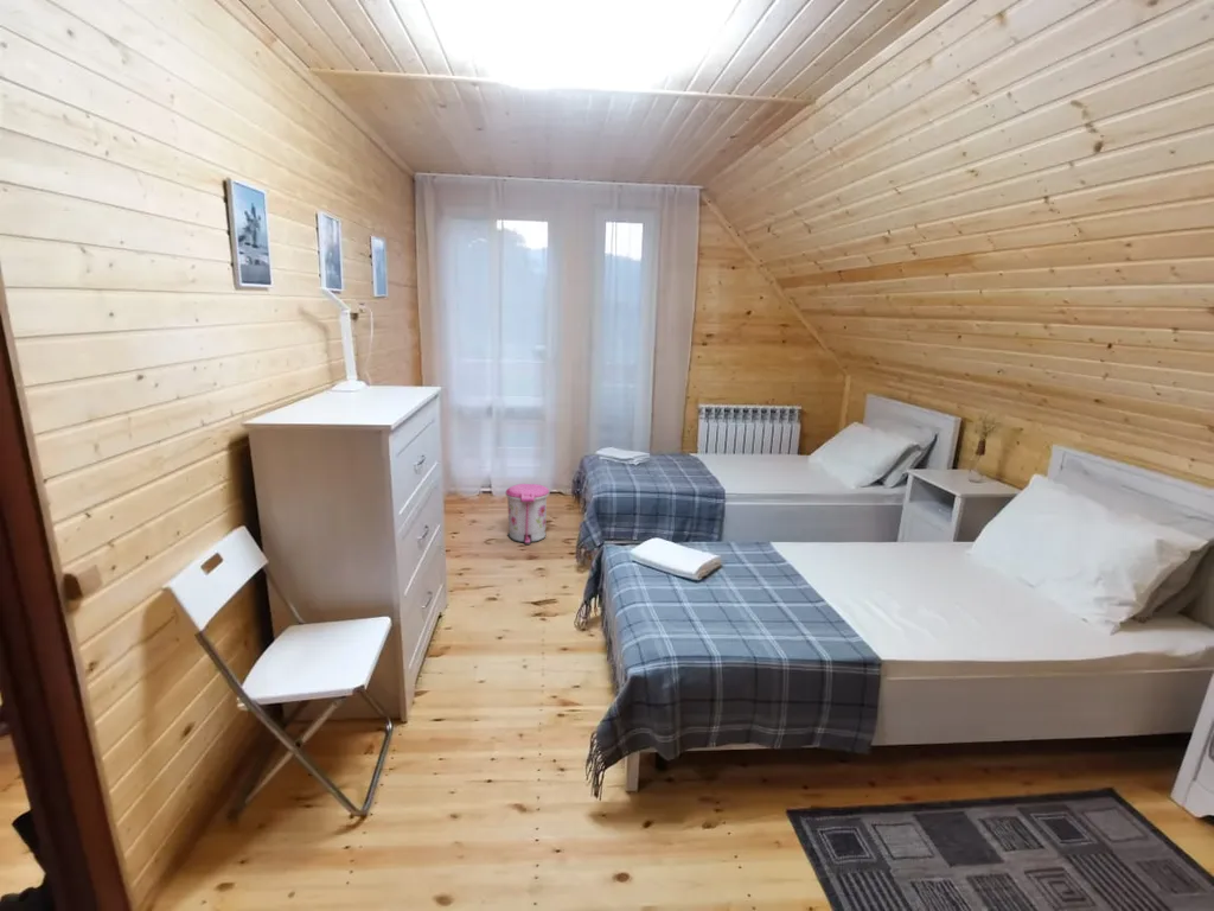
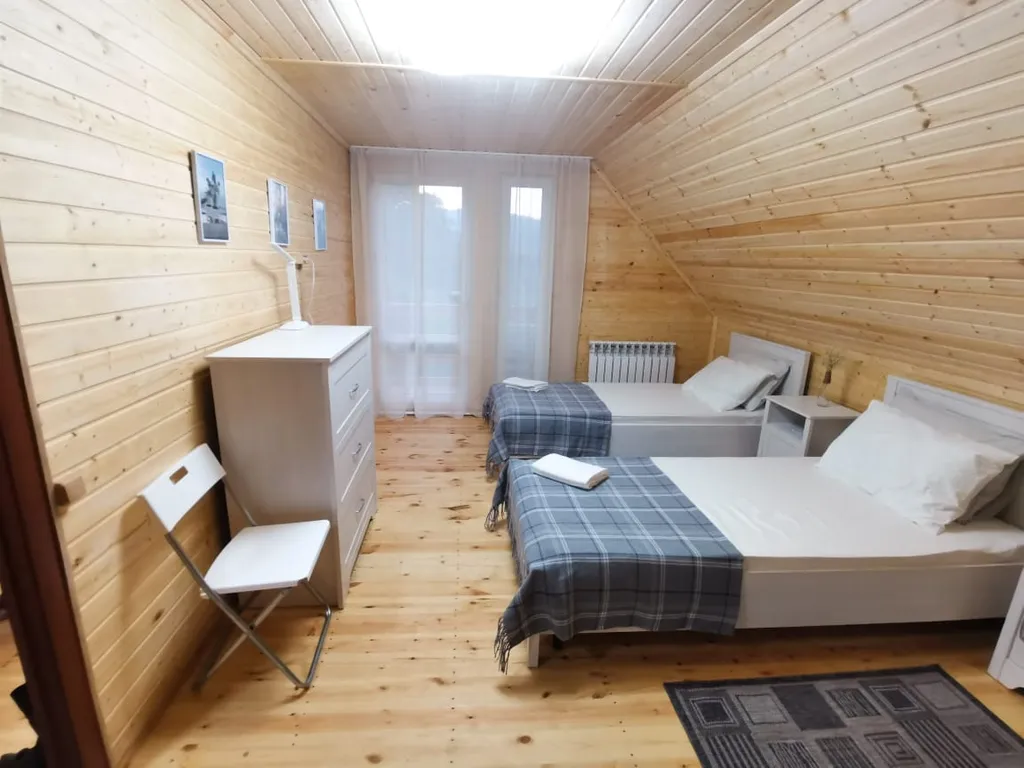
- trash can [505,483,550,546]
